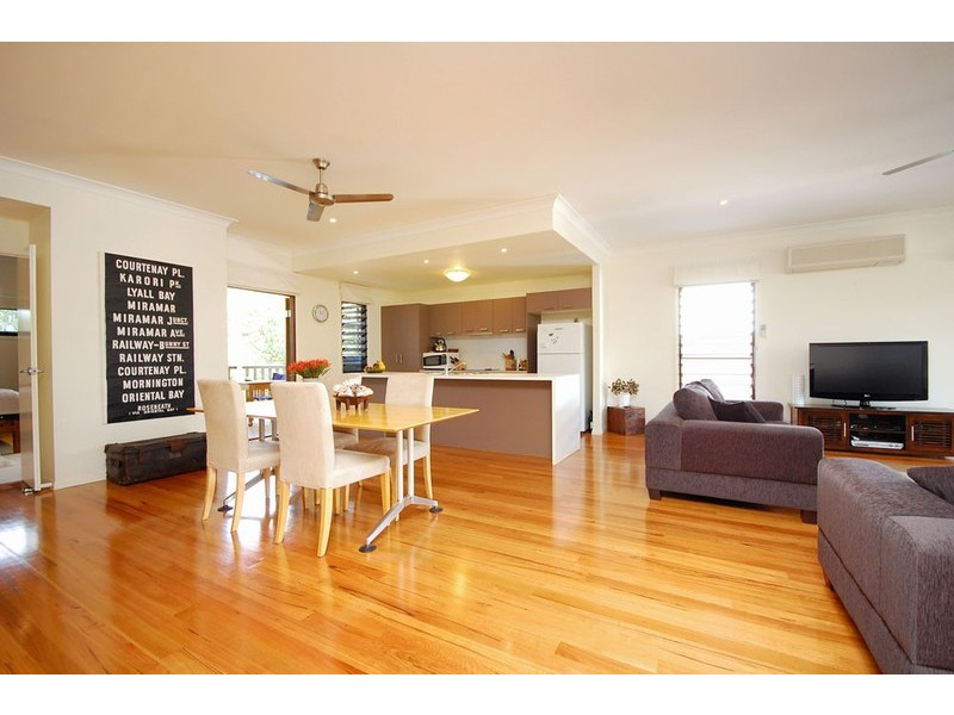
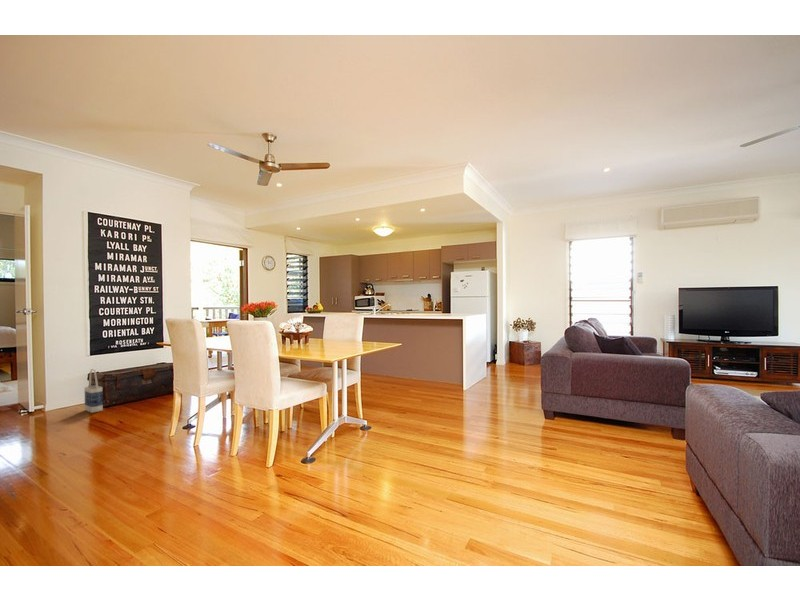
+ bag [84,368,104,414]
